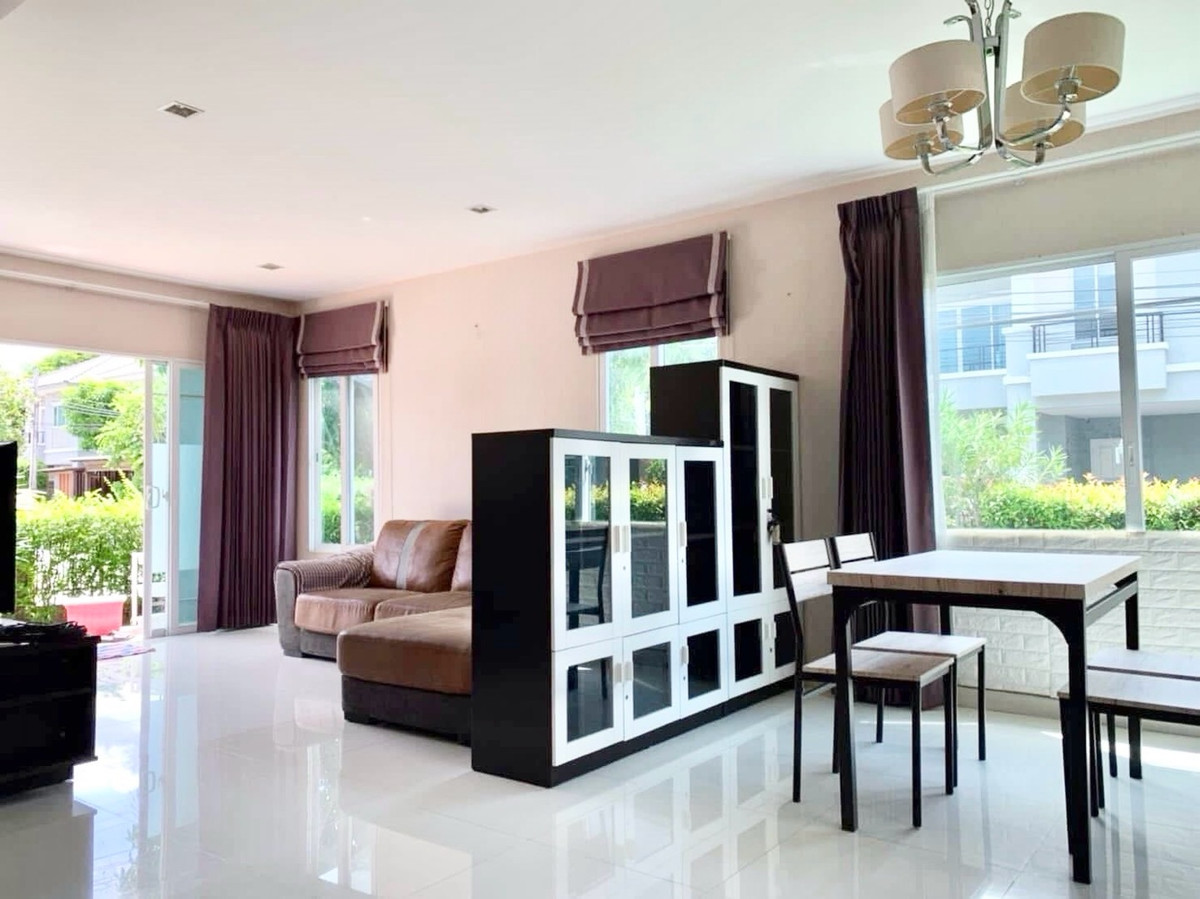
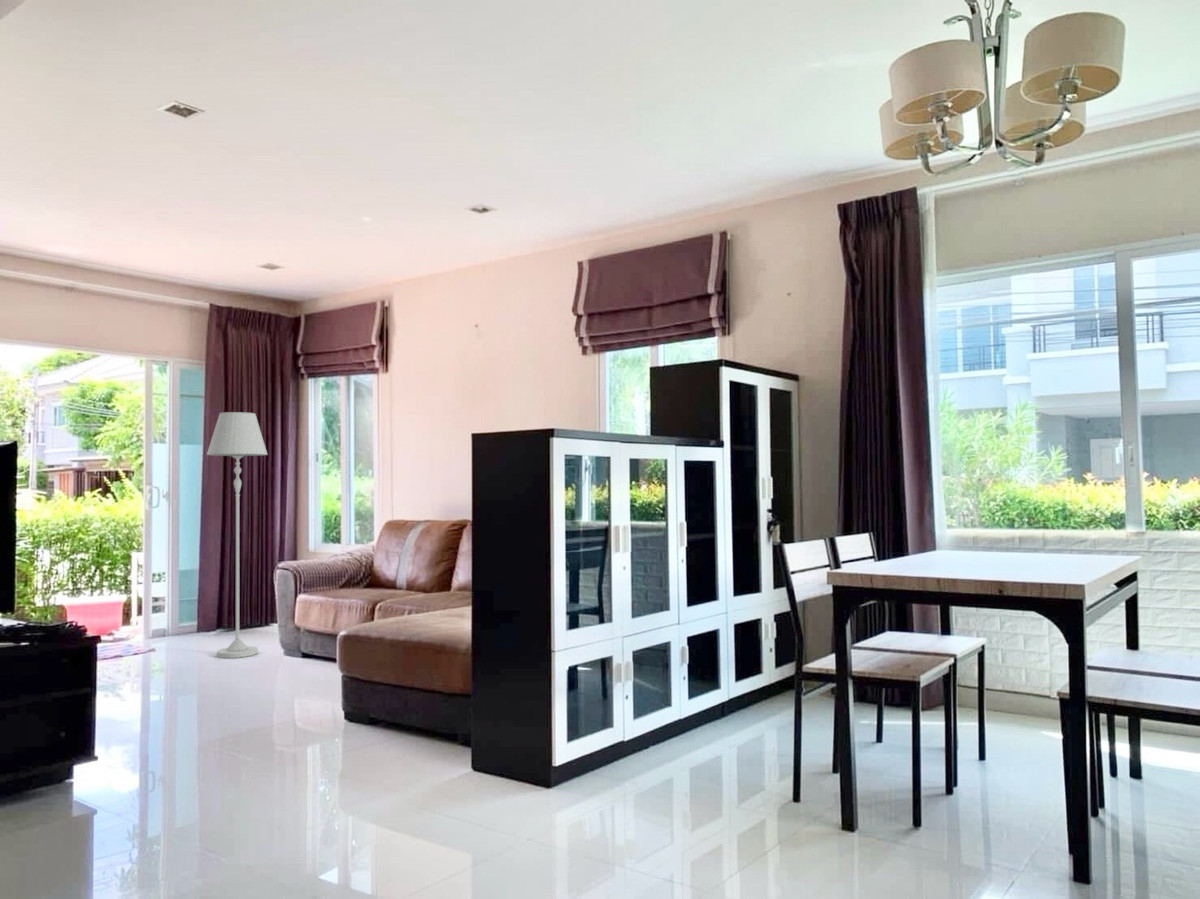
+ floor lamp [206,411,269,659]
